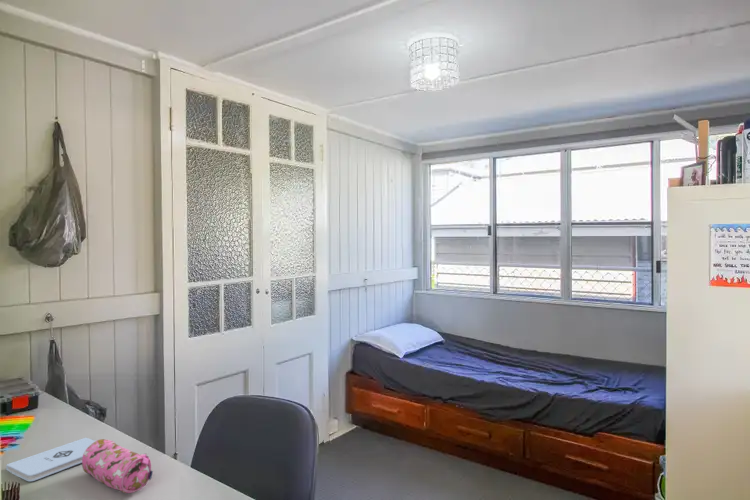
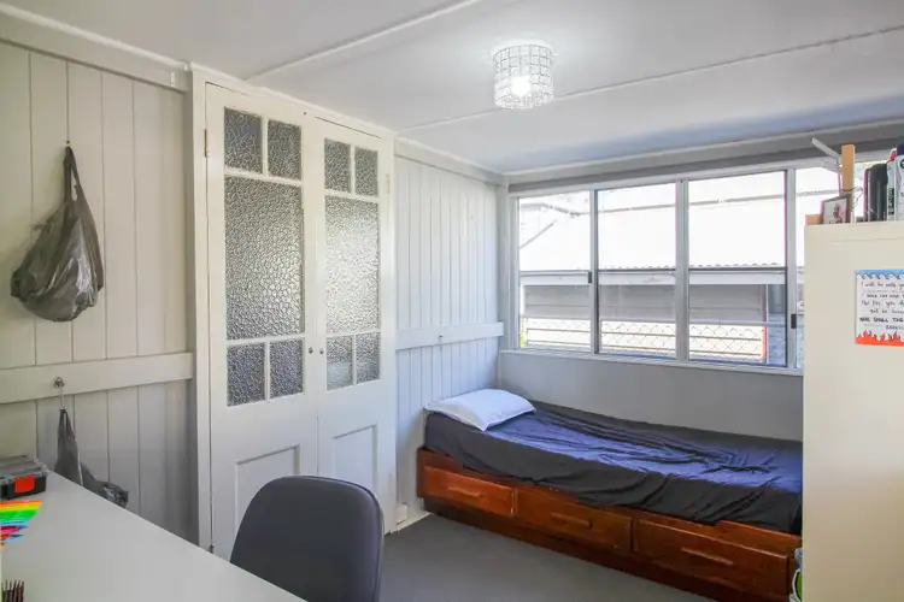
- pencil case [81,438,154,494]
- notepad [5,437,96,482]
